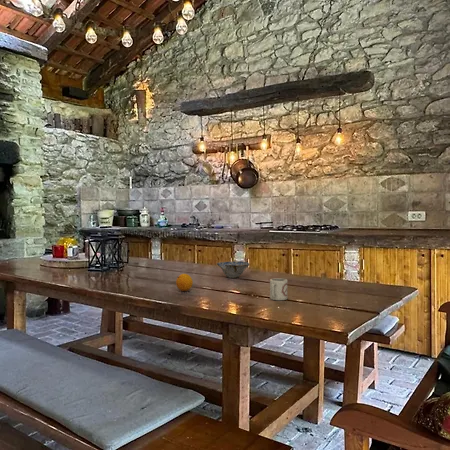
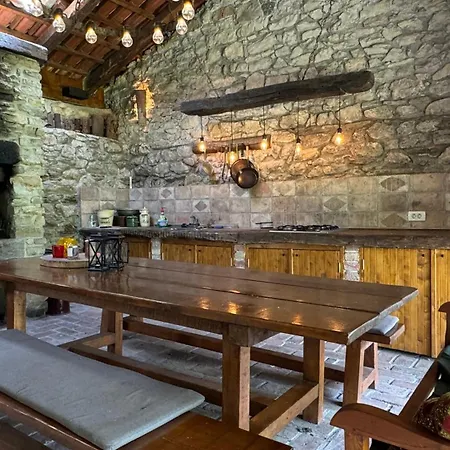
- cup [269,277,289,301]
- ceramic bowl [216,261,251,279]
- fruit [175,273,194,292]
